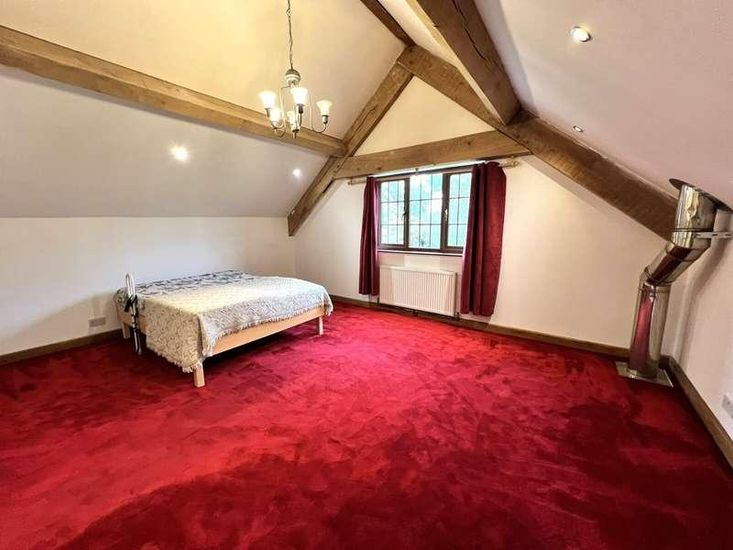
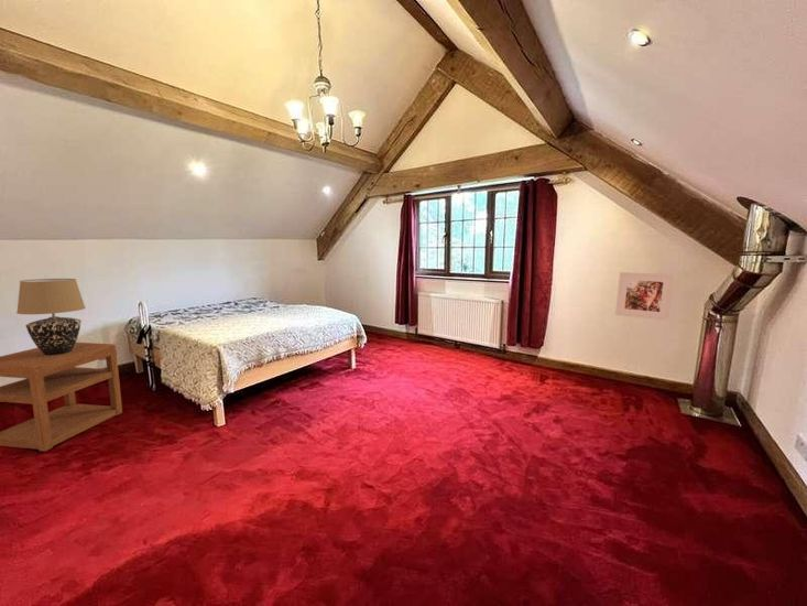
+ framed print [614,271,675,322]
+ nightstand [0,342,123,453]
+ table lamp [15,278,87,355]
